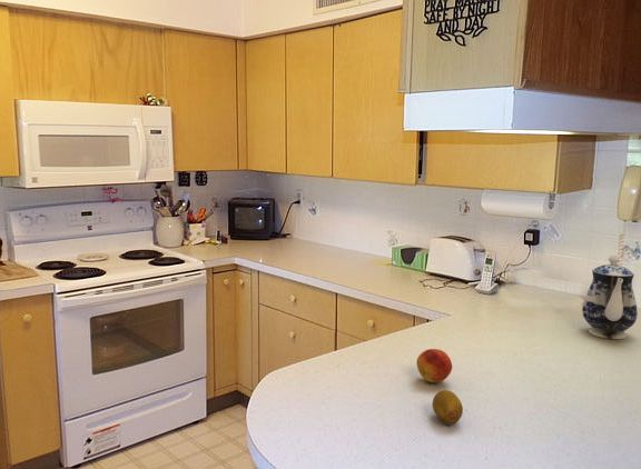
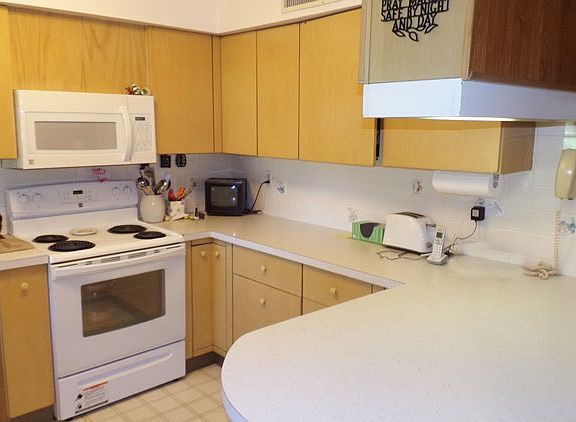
- teapot [581,253,639,340]
- fruit [415,348,453,383]
- fruit [432,389,464,426]
